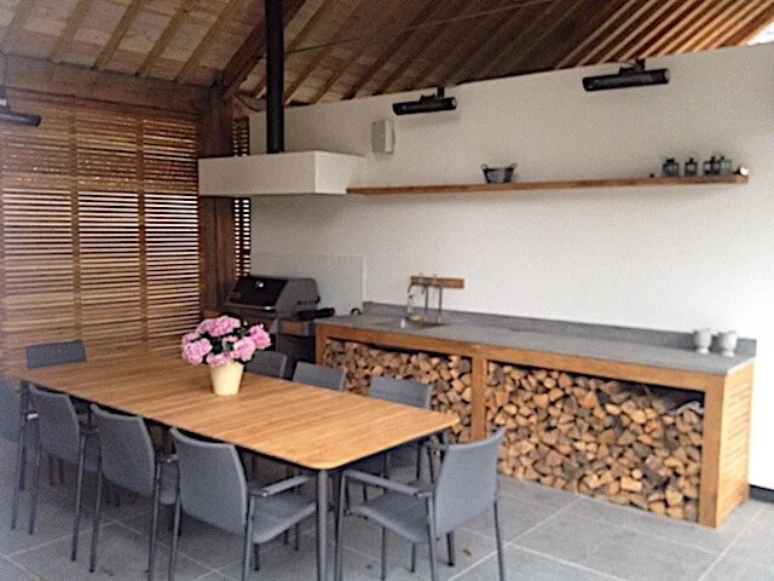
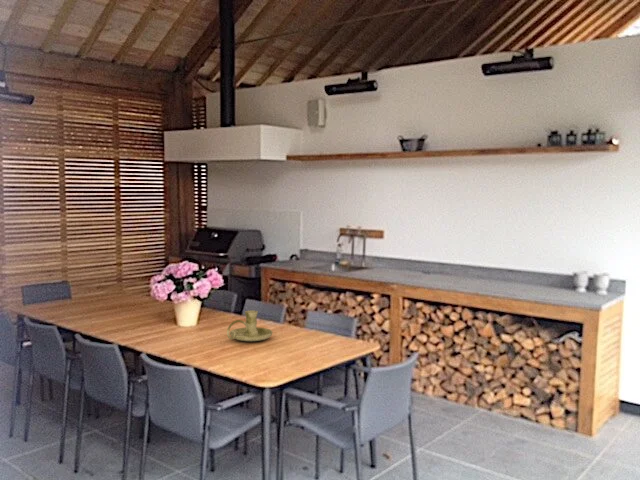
+ candle holder [226,310,274,342]
